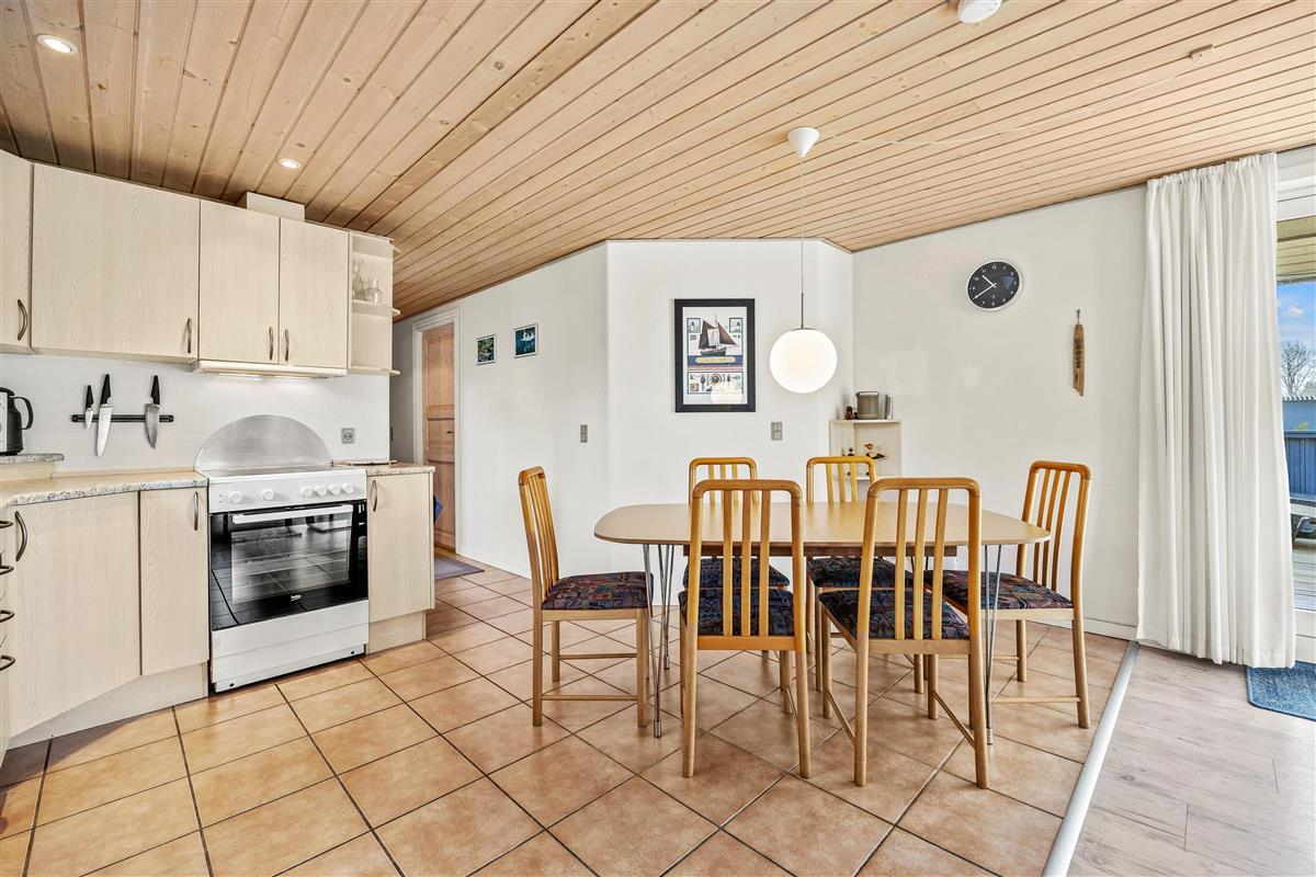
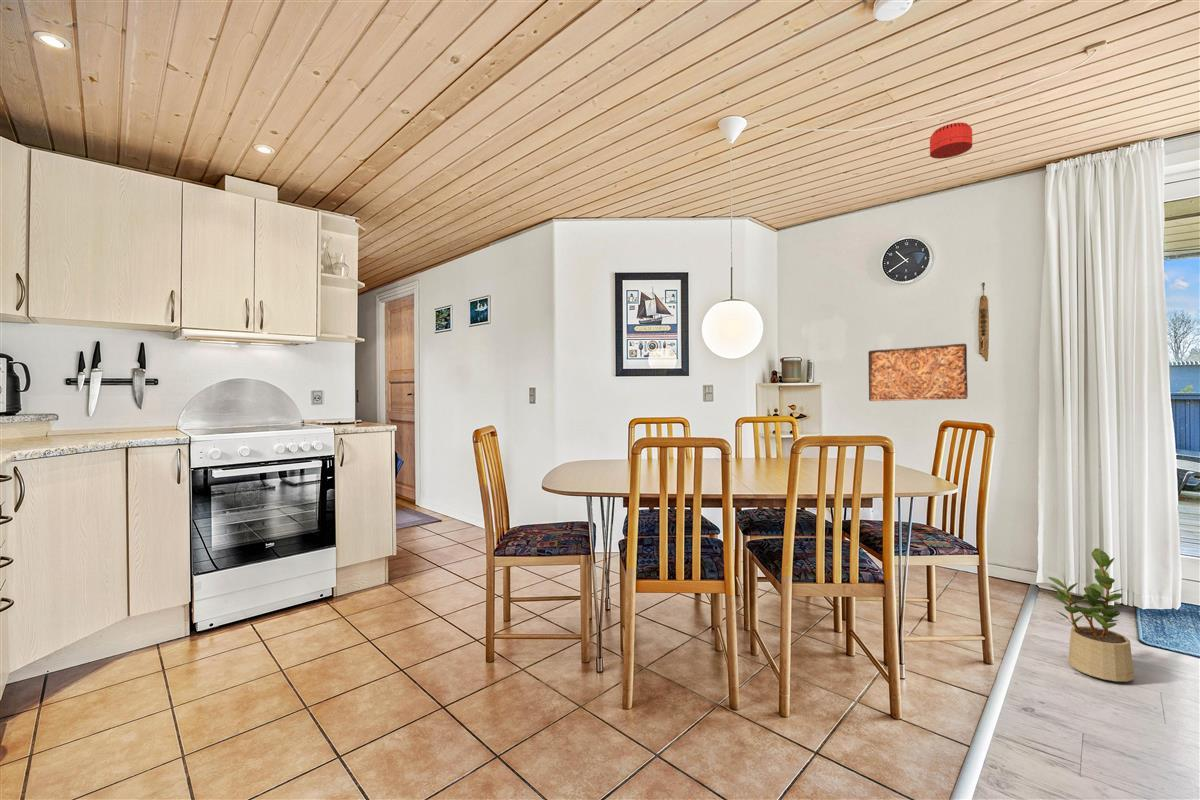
+ potted plant [1047,547,1135,683]
+ smoke detector [929,122,973,160]
+ relief panel [867,343,969,402]
